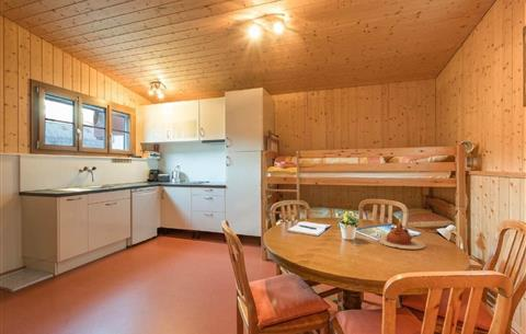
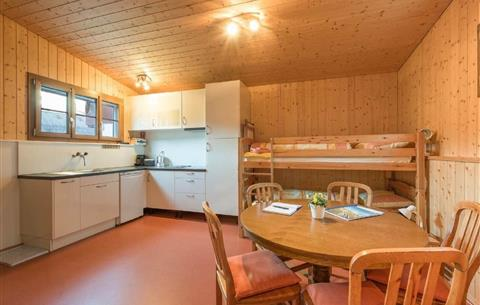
- teapot [376,221,426,250]
